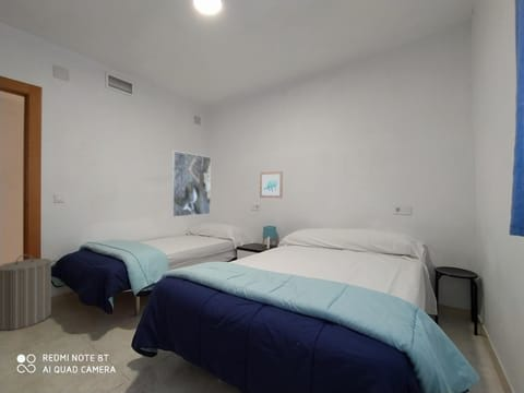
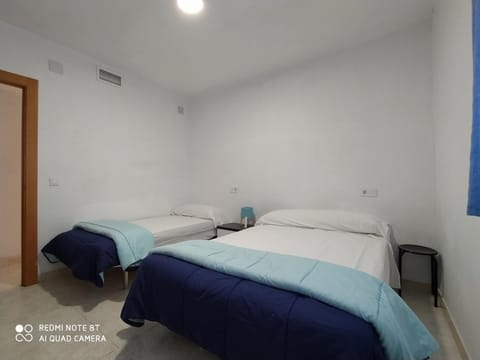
- wall art [259,170,284,200]
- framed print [171,150,212,218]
- laundry hamper [0,253,58,332]
